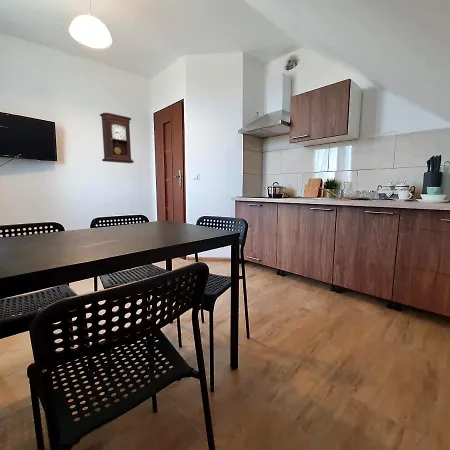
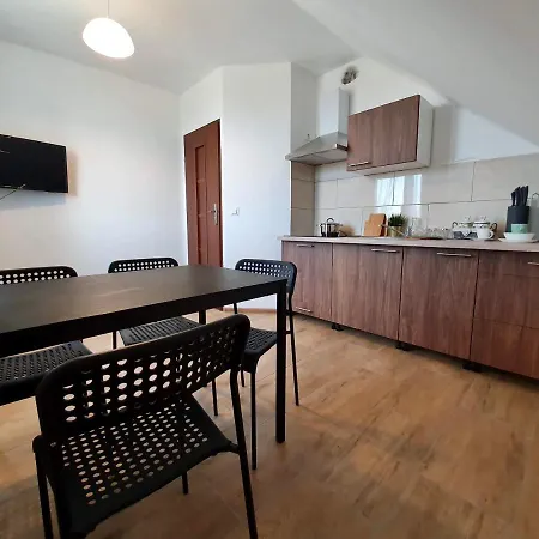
- pendulum clock [99,112,135,164]
